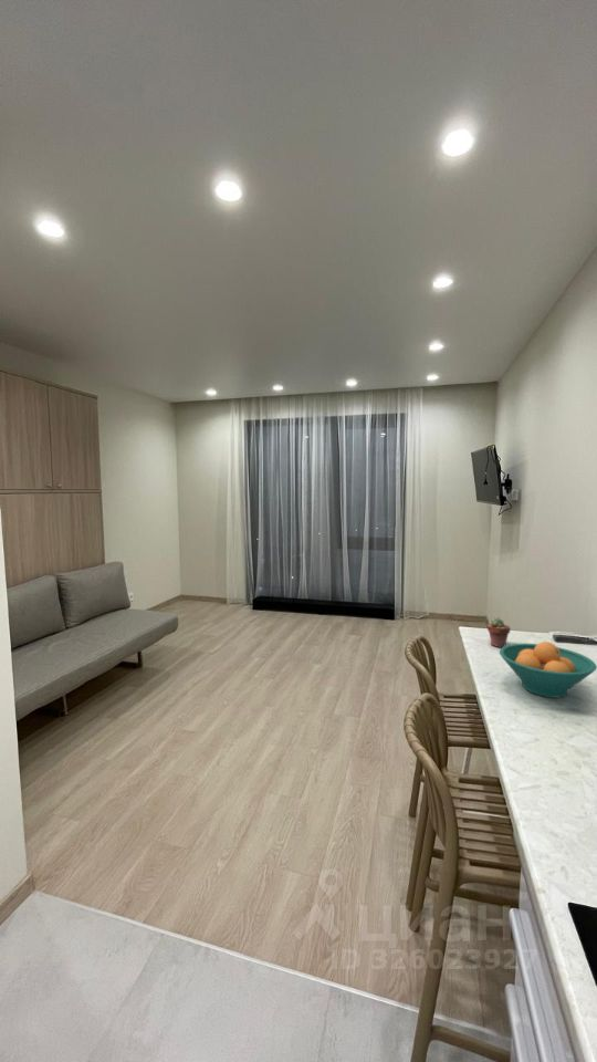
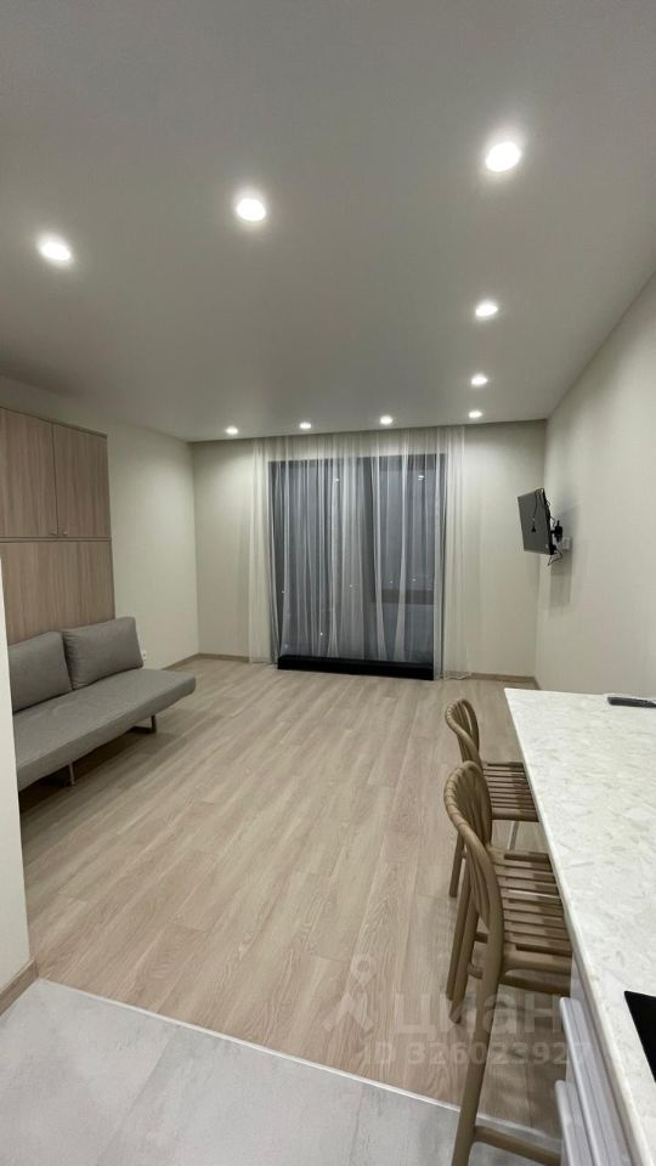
- potted succulent [486,616,511,648]
- fruit bowl [499,641,597,699]
